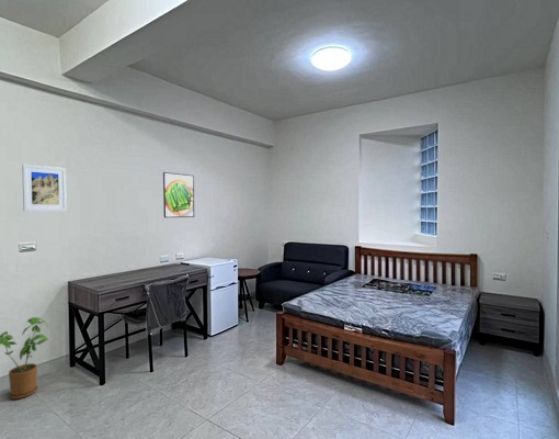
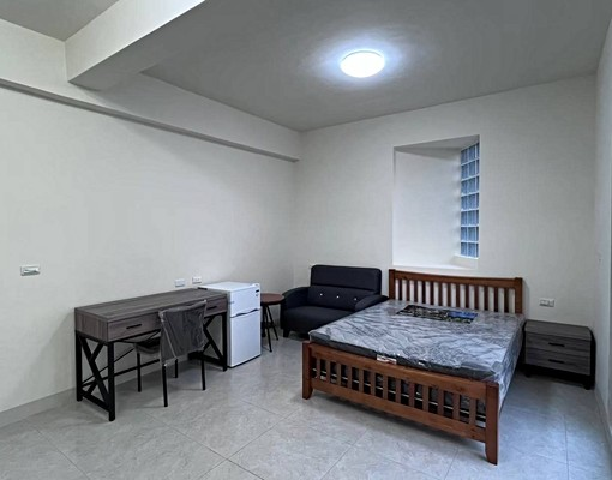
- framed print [21,164,68,212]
- house plant [0,316,50,399]
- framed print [162,171,195,218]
